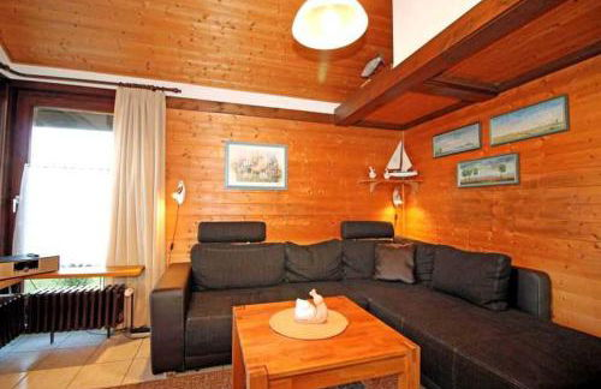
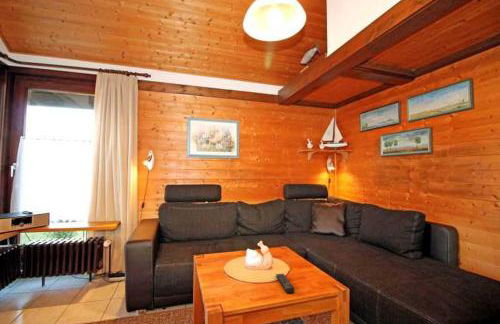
+ remote control [275,273,296,294]
